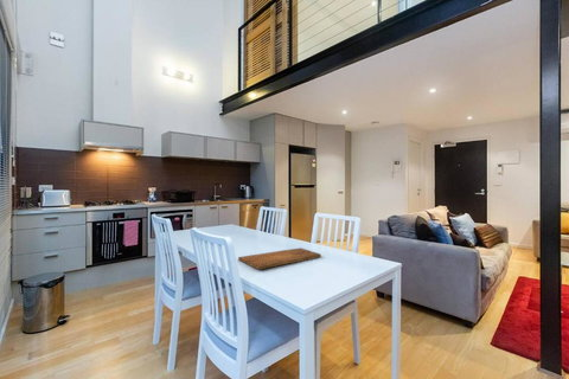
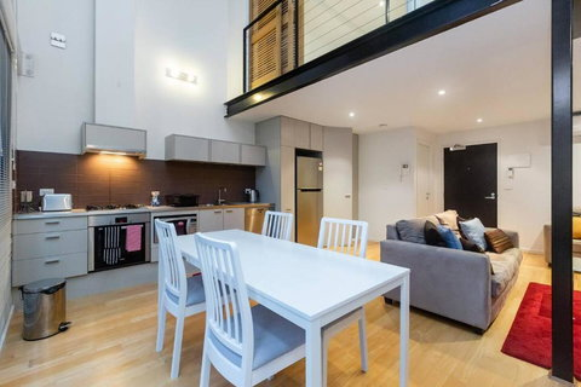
- cutting board [237,246,322,270]
